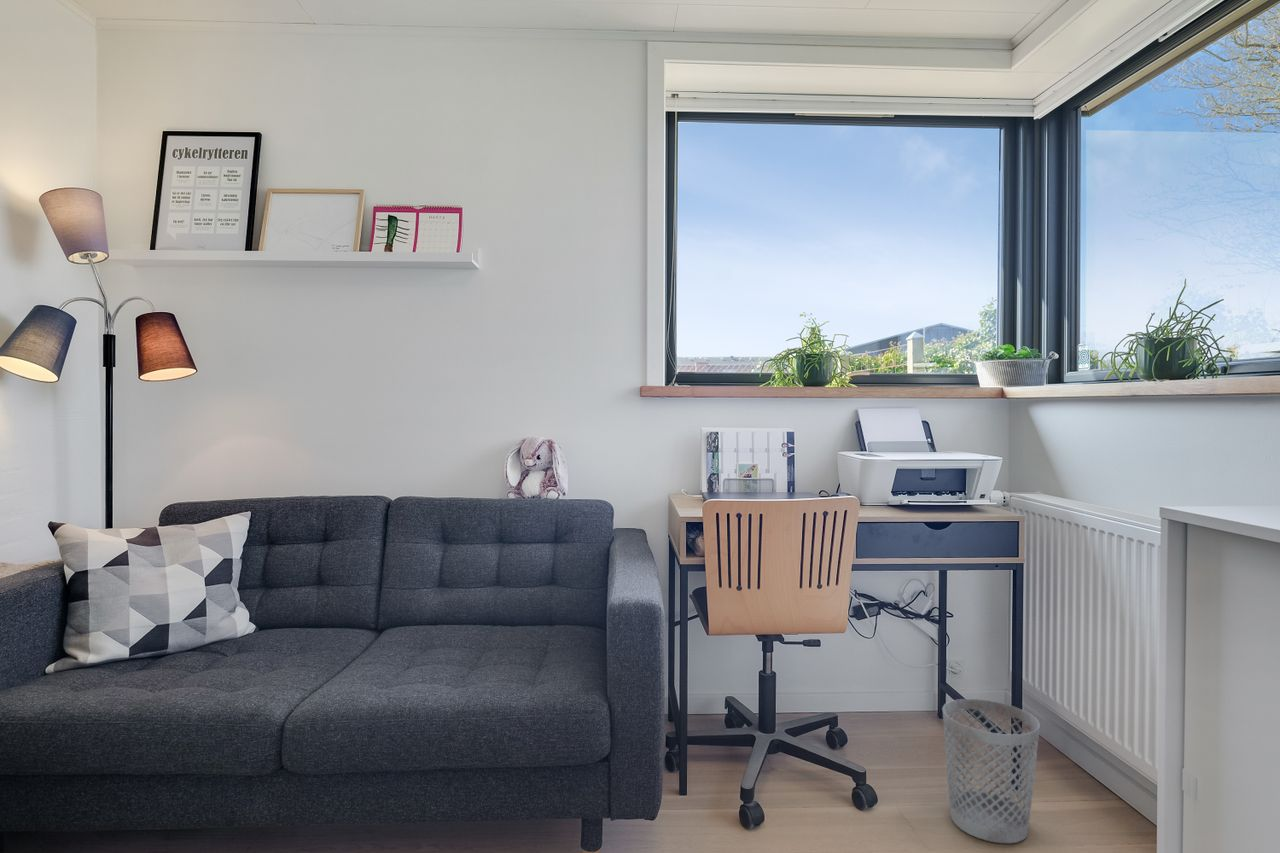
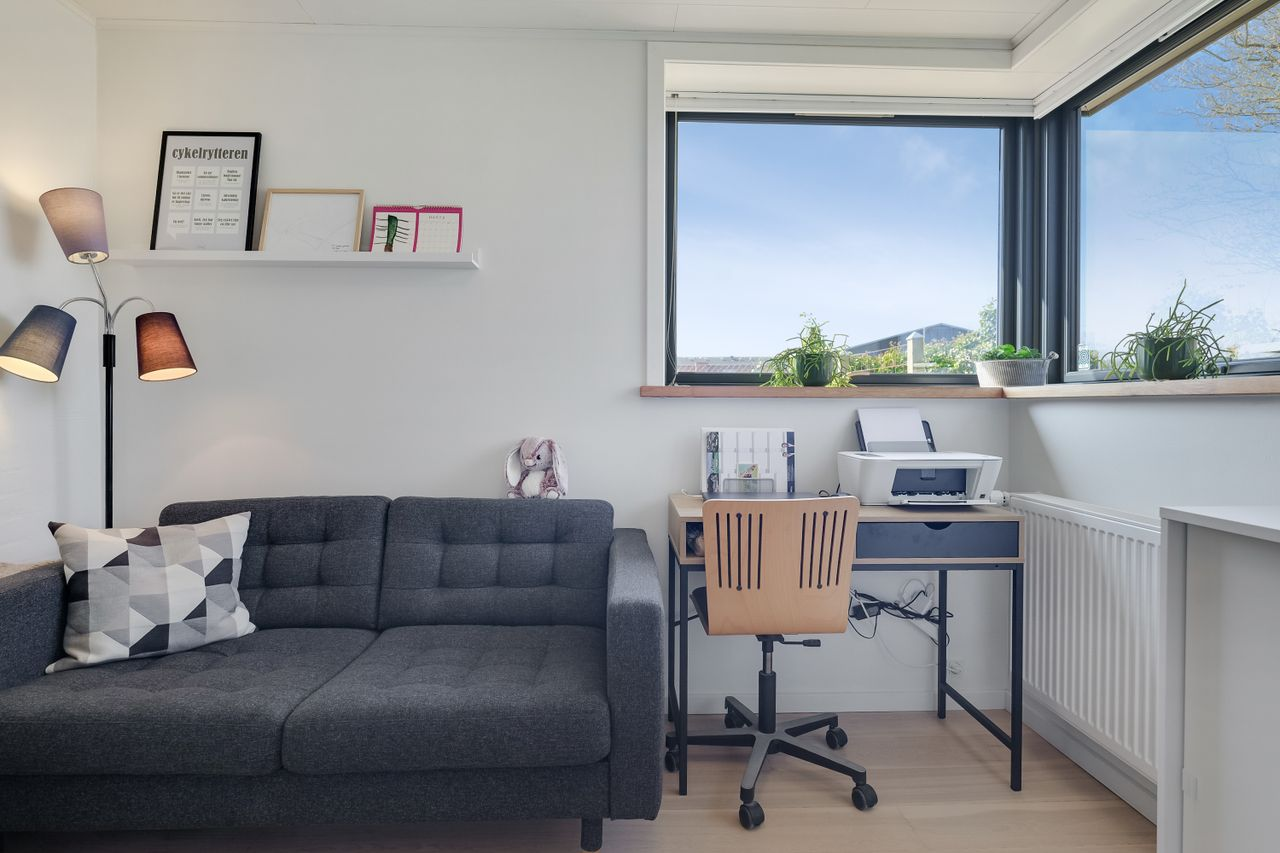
- wastebasket [941,698,1041,844]
